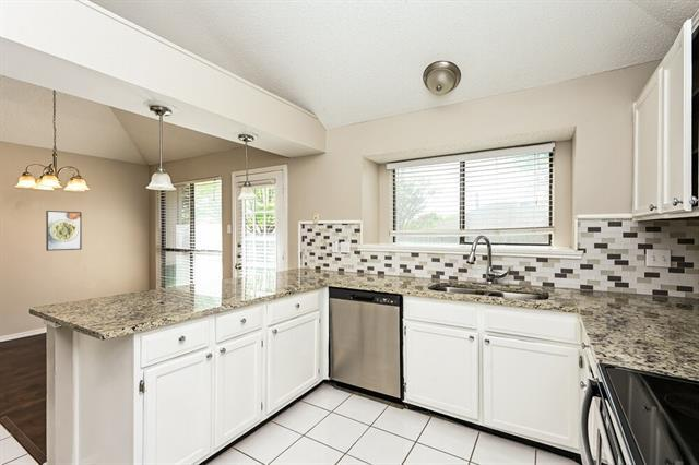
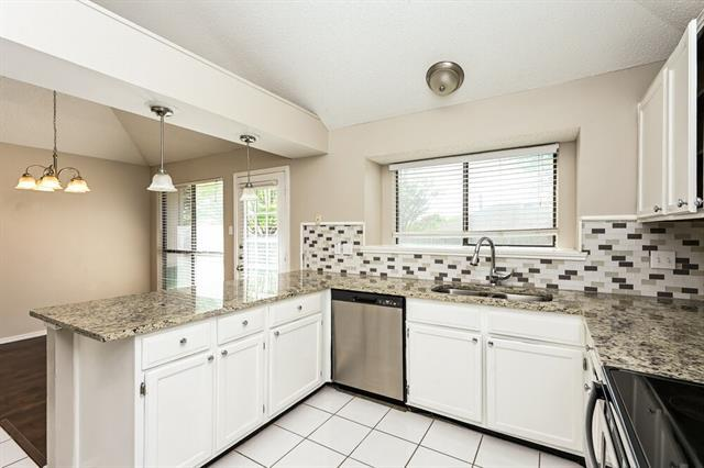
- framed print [45,210,83,252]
